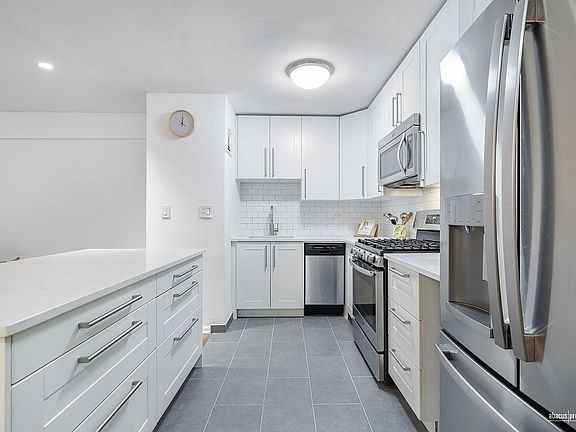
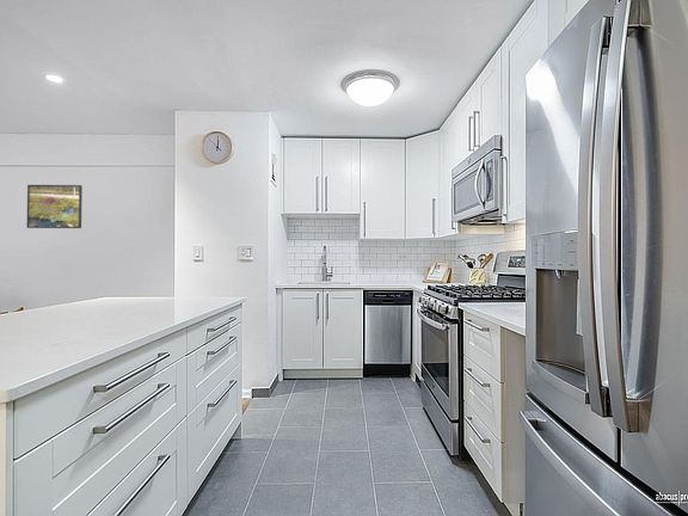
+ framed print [26,184,84,229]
